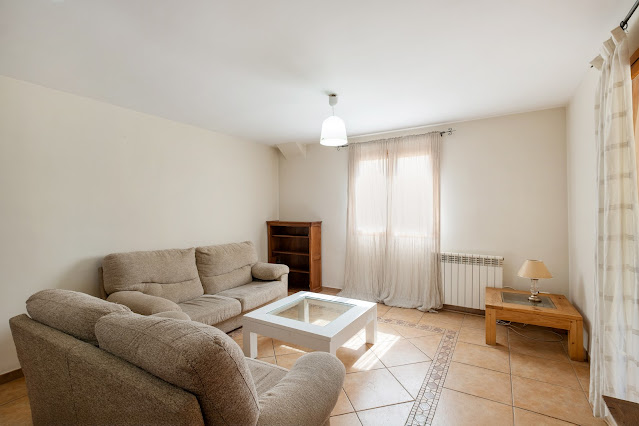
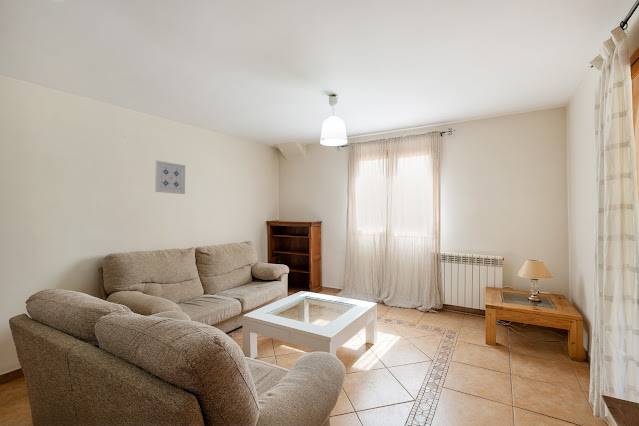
+ wall art [154,160,186,195]
